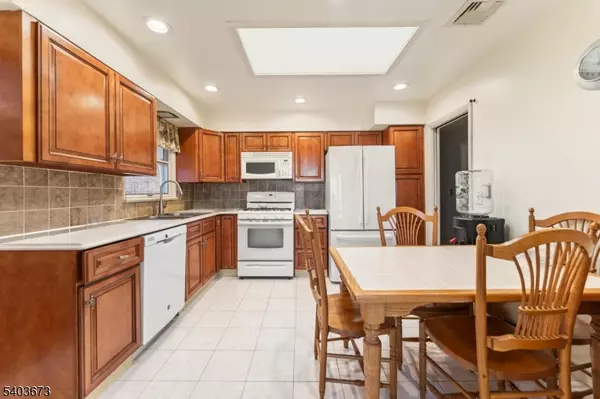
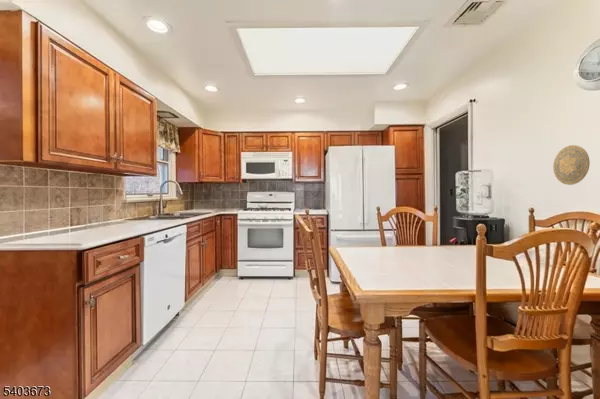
+ decorative plate [552,144,591,186]
